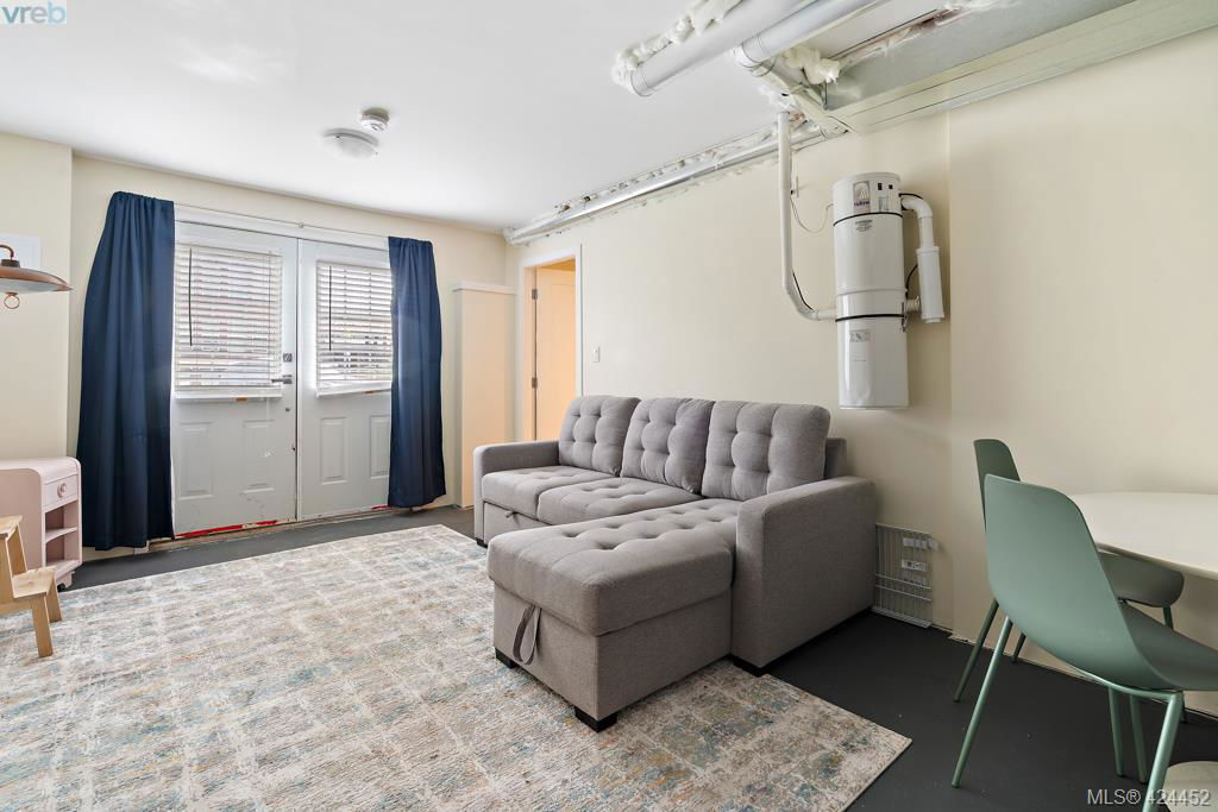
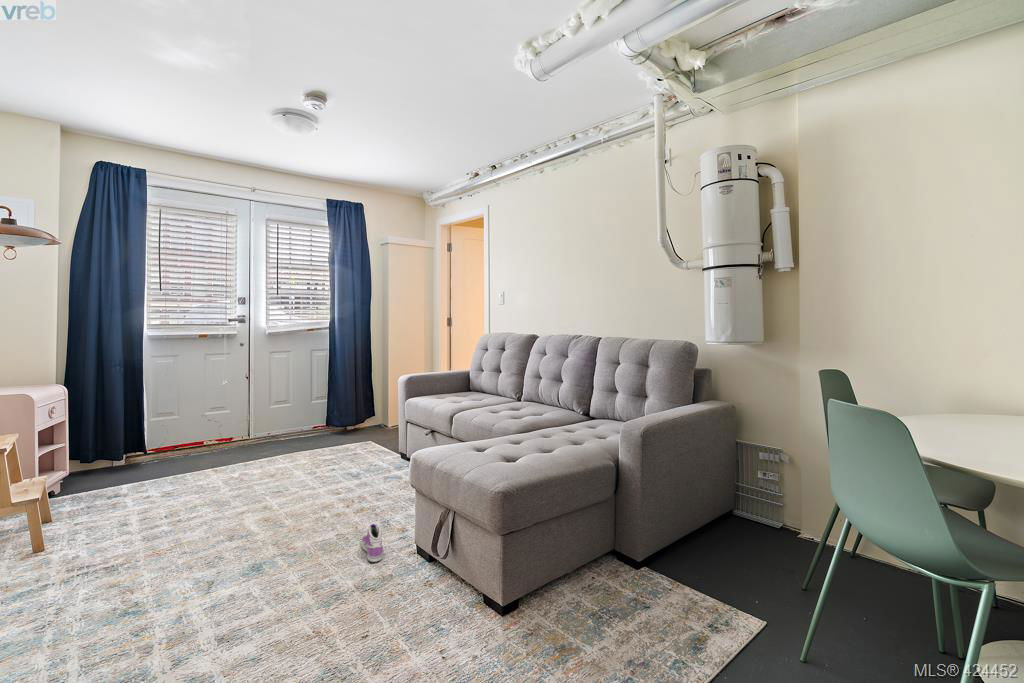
+ sneaker [360,523,384,563]
